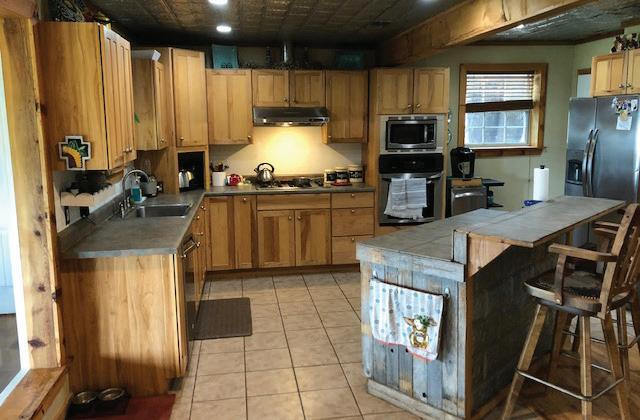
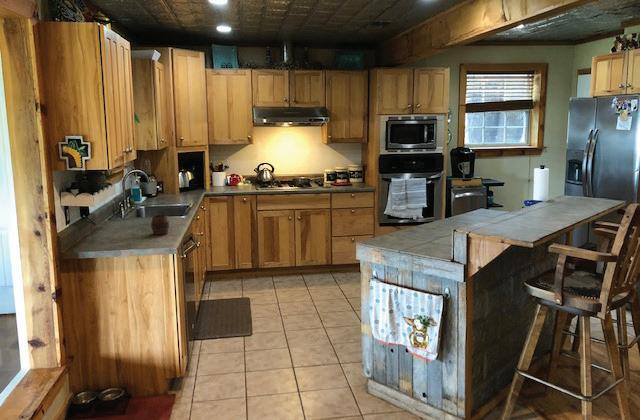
+ cup [150,214,170,236]
